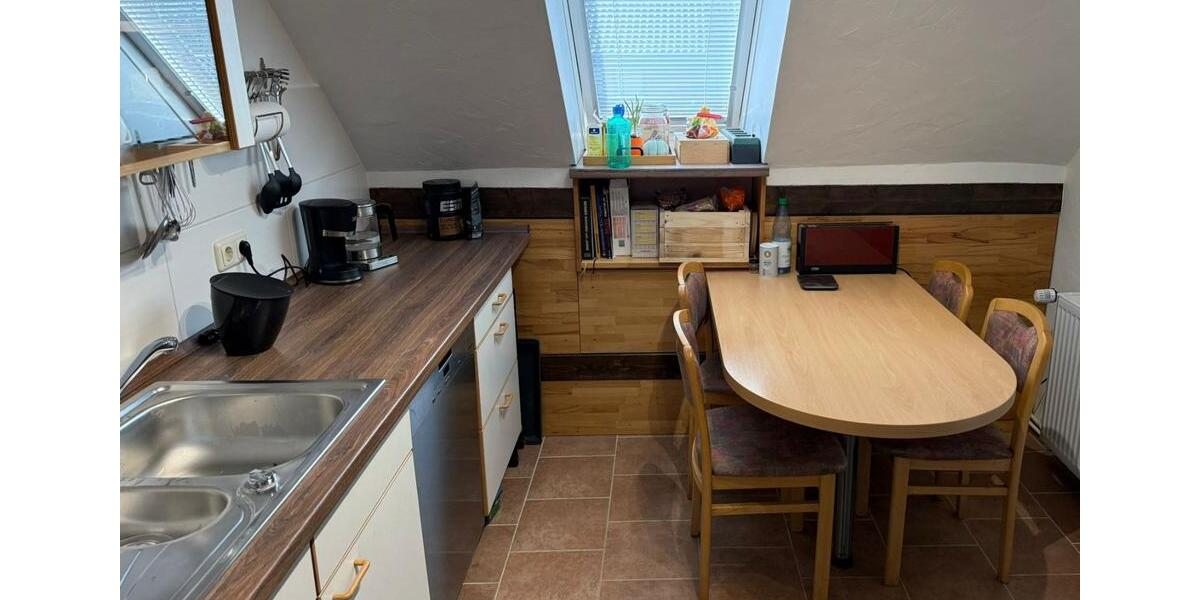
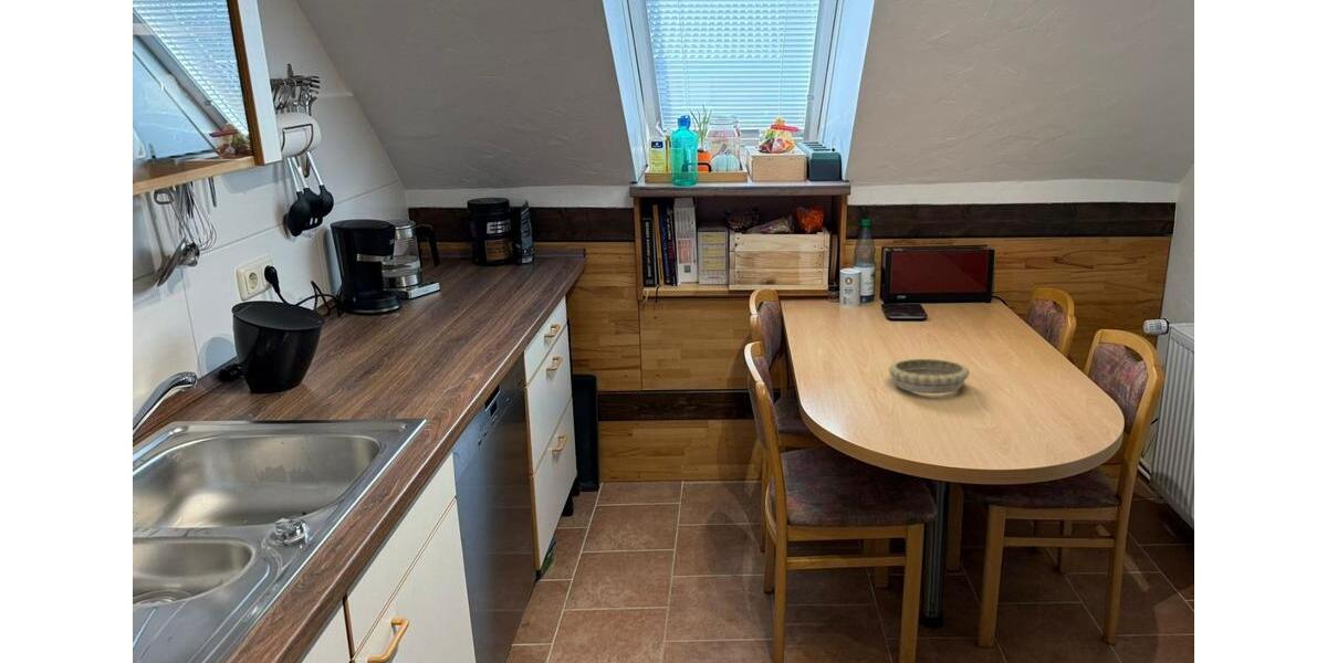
+ decorative bowl [887,358,971,394]
